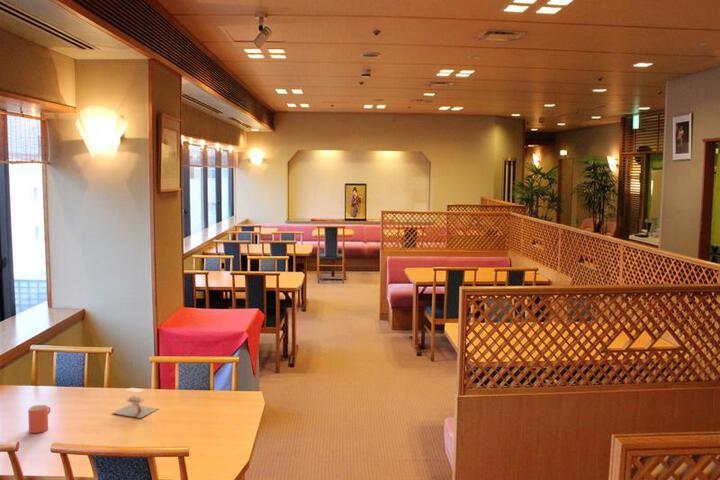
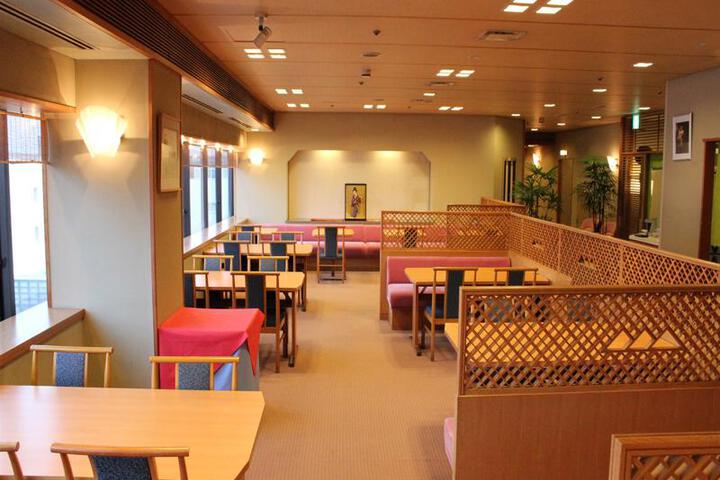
- cup [27,404,51,434]
- napkin holder [112,387,158,419]
